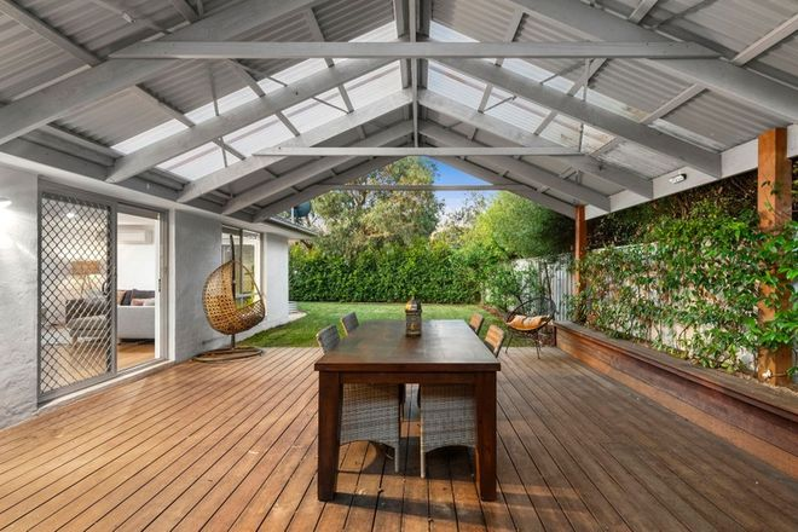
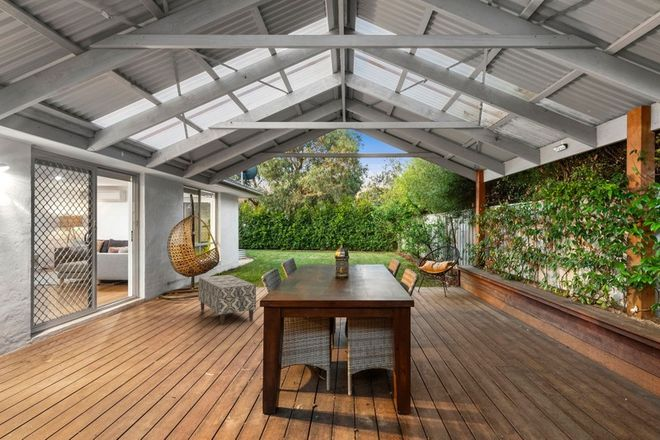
+ bench [197,274,257,327]
